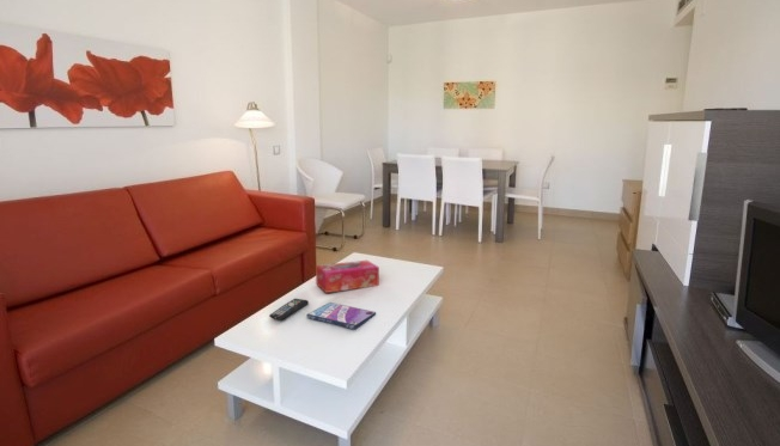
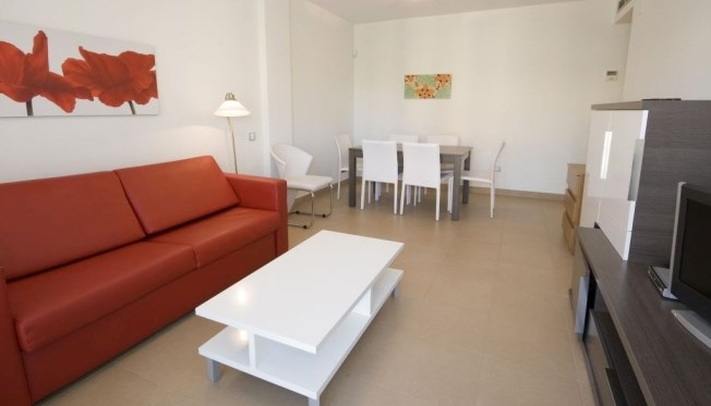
- tissue box [315,259,380,294]
- video game case [305,301,377,330]
- remote control [268,298,310,320]
